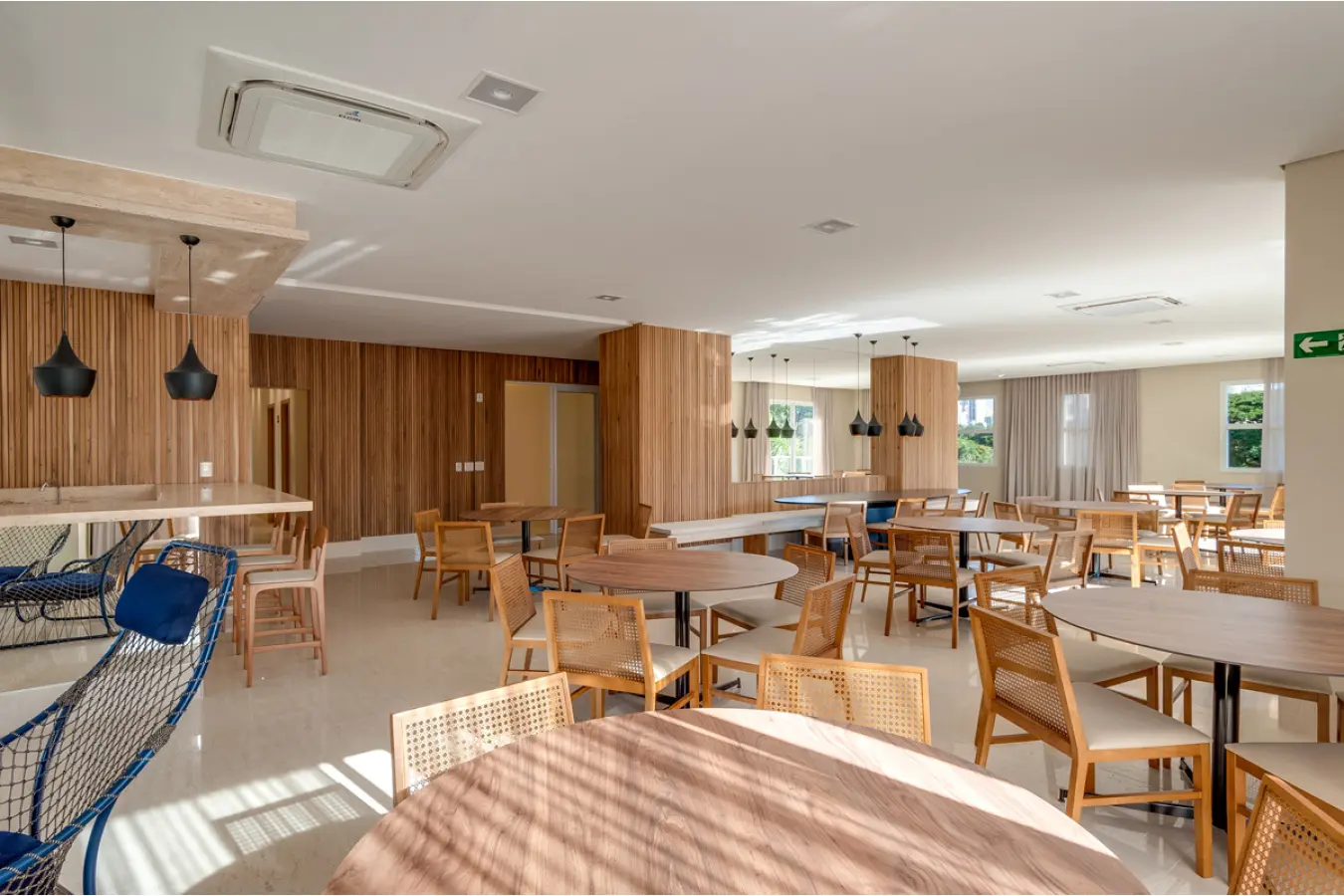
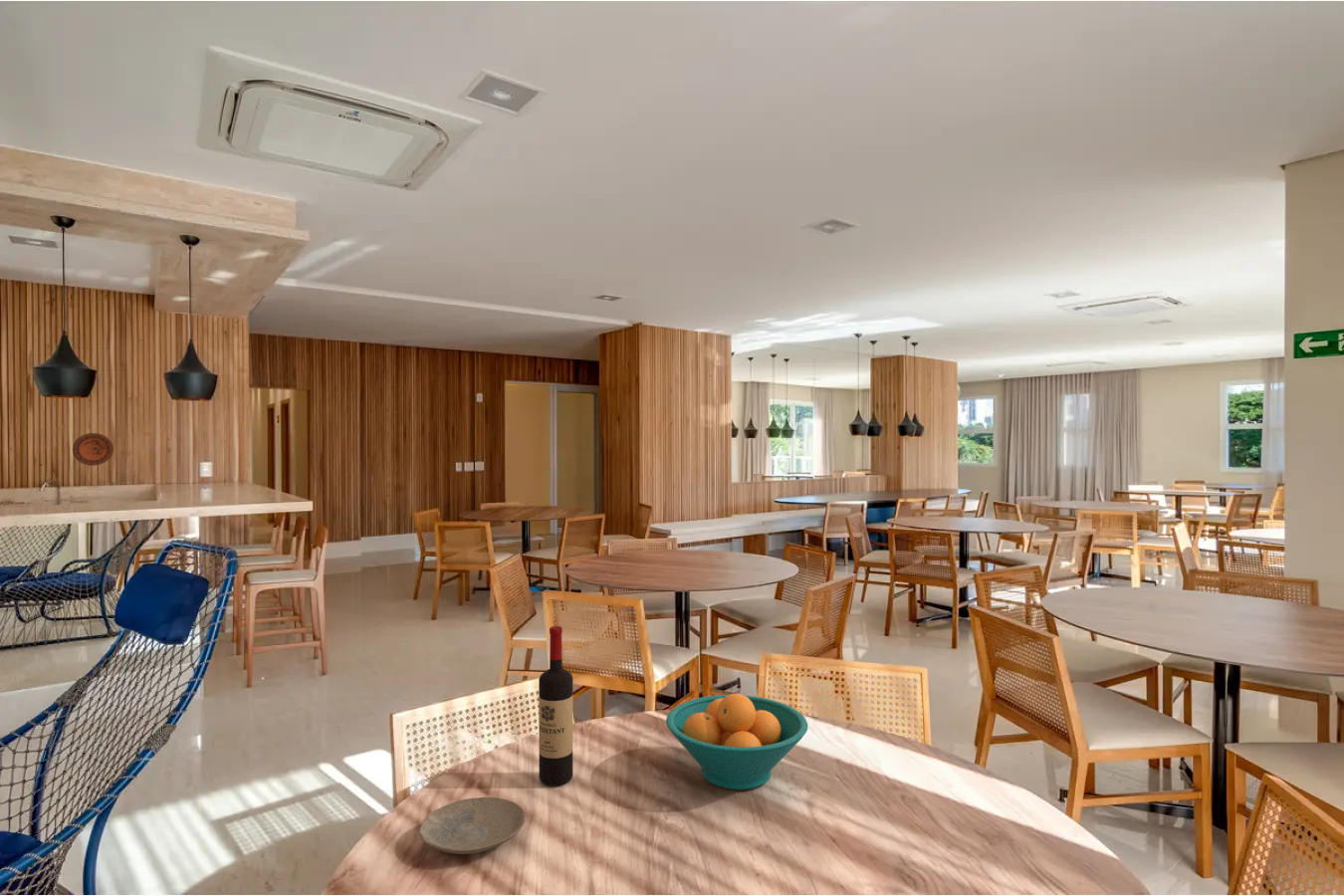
+ wine bottle [538,625,573,786]
+ decorative plate [72,432,114,467]
+ plate [418,796,527,855]
+ fruit bowl [665,693,809,790]
